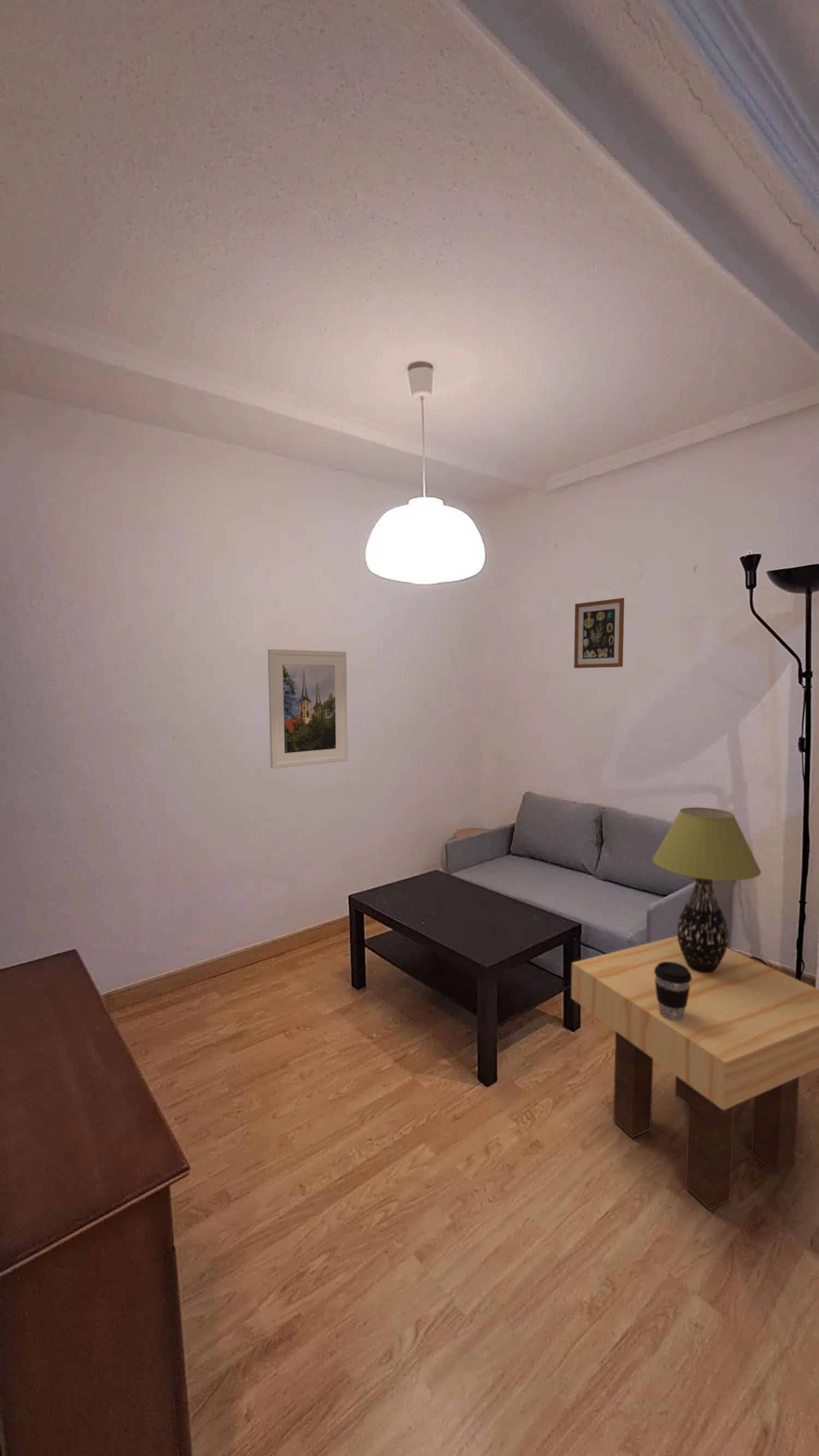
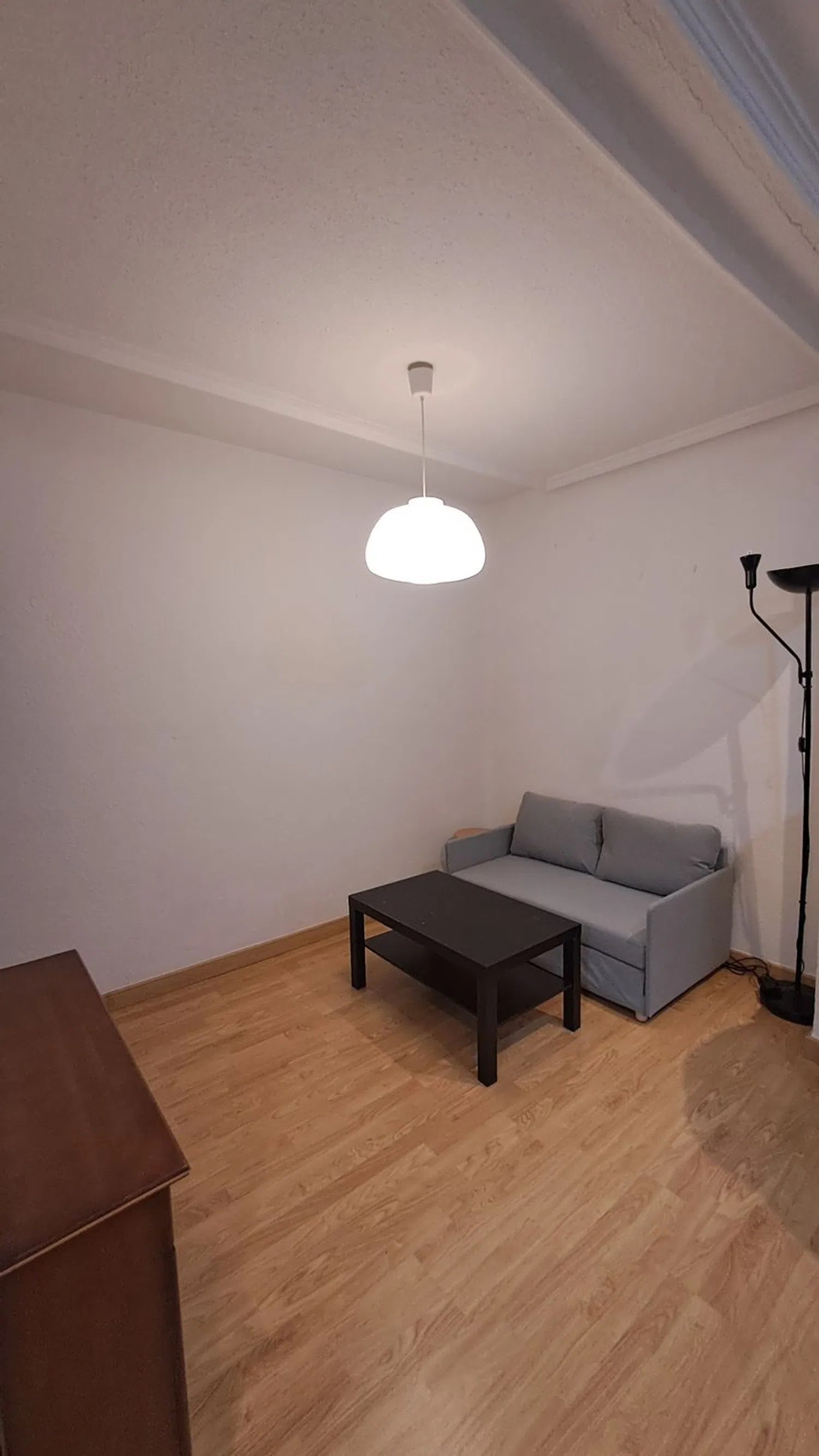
- coffee cup [654,962,692,1021]
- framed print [267,649,348,769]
- wall art [573,597,625,668]
- side table [571,935,819,1211]
- table lamp [652,807,762,973]
